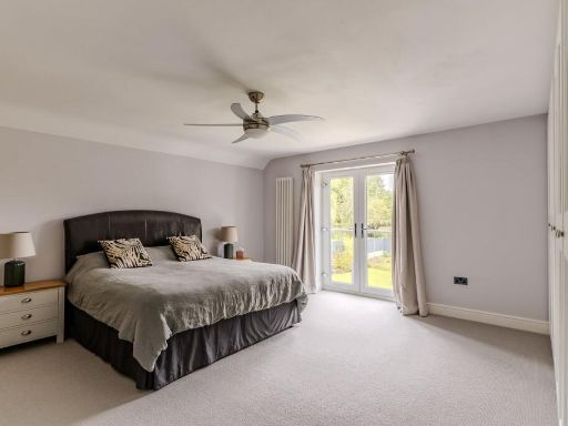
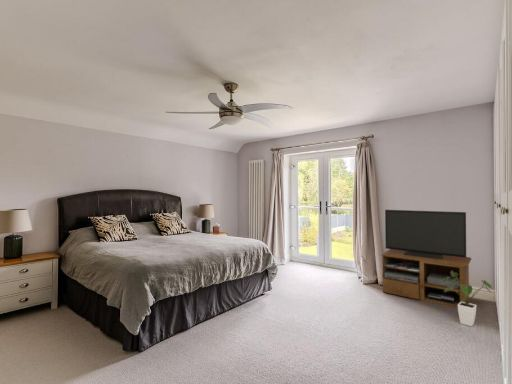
+ tv stand [380,209,472,309]
+ house plant [442,271,493,327]
